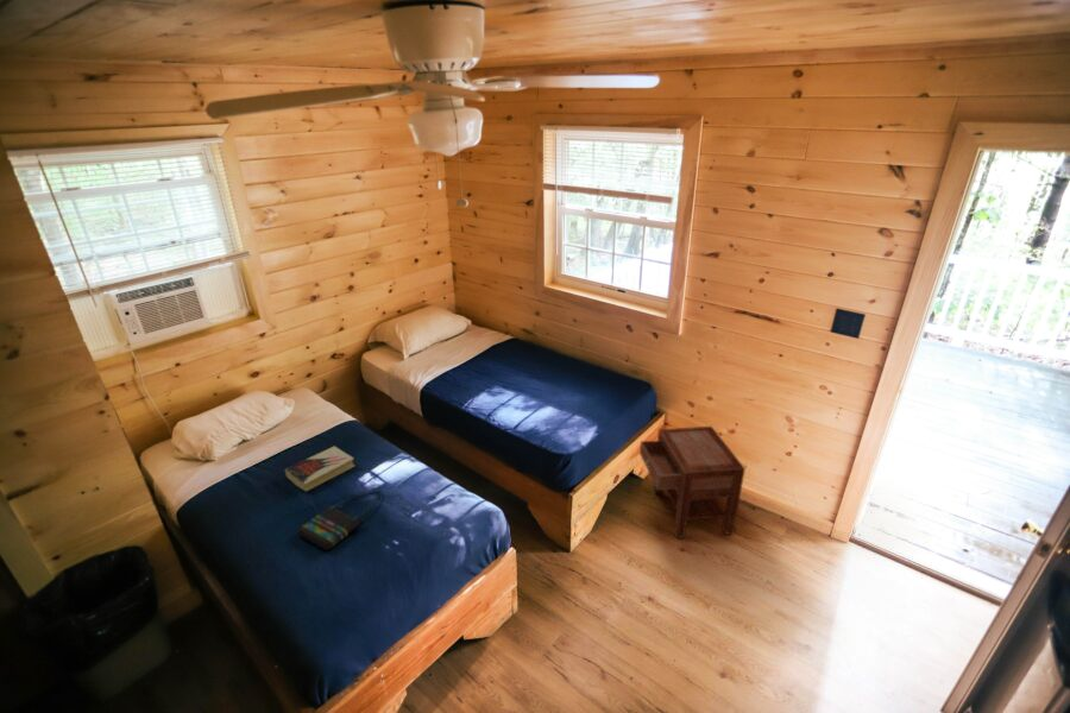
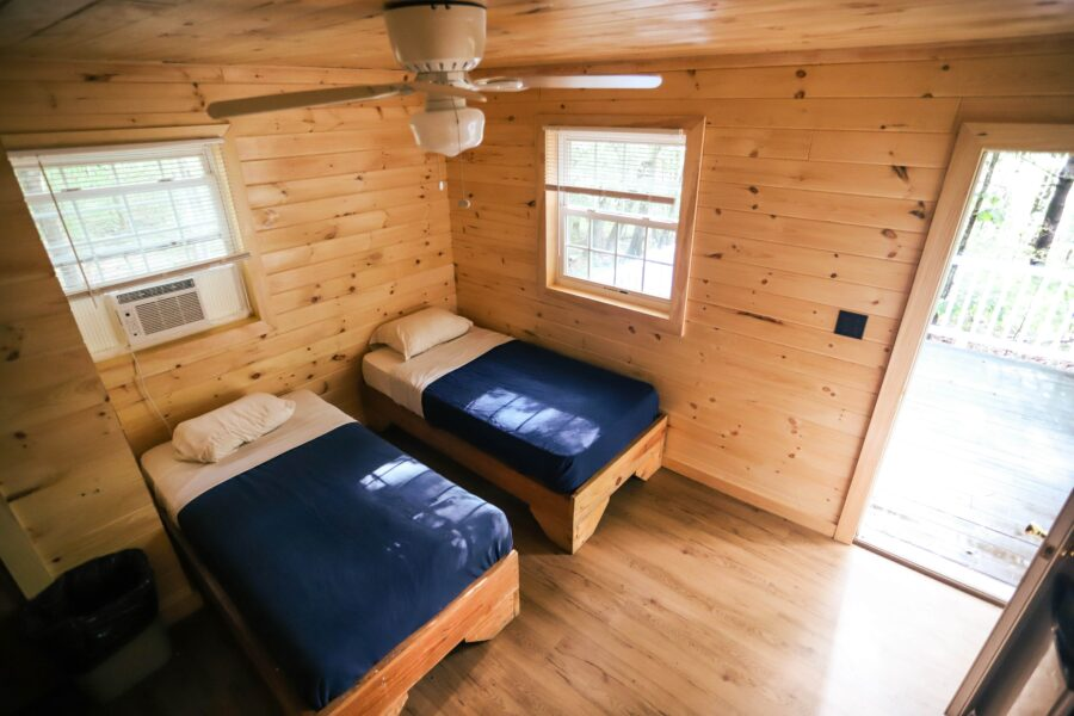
- nightstand [638,425,747,540]
- tote bag [296,482,383,551]
- book [284,446,357,492]
